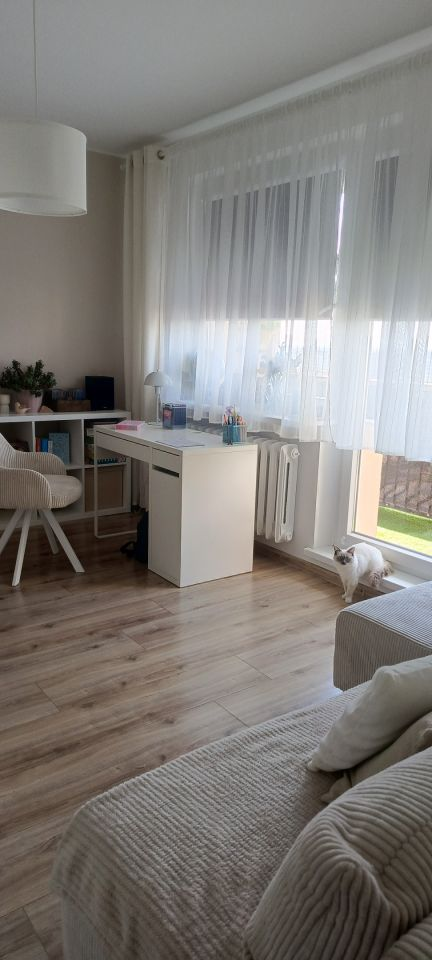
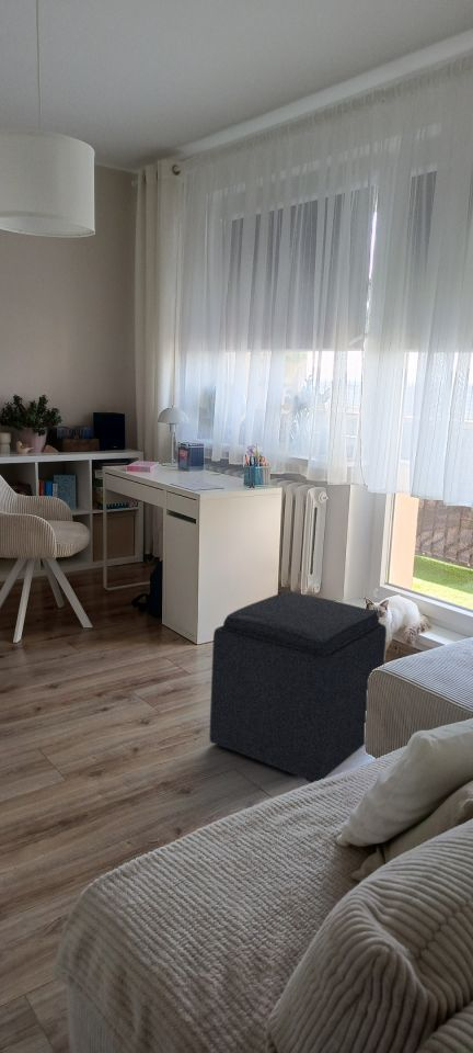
+ ottoman [208,591,388,783]
